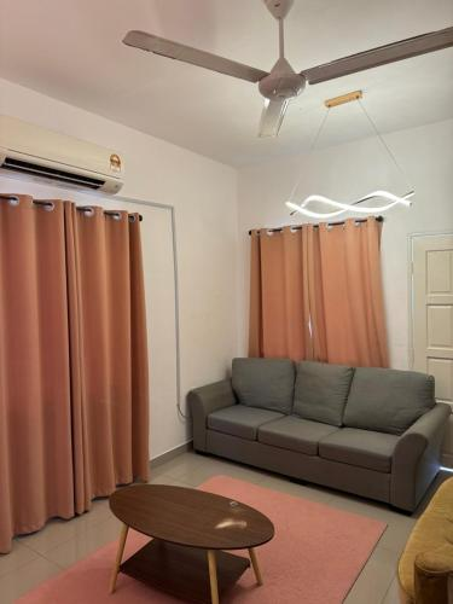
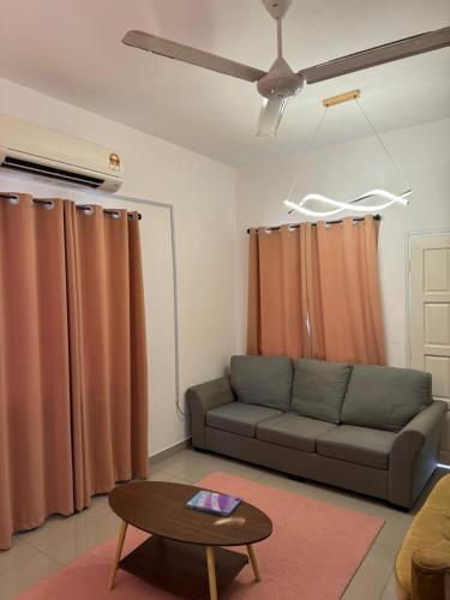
+ video game case [184,490,244,517]
